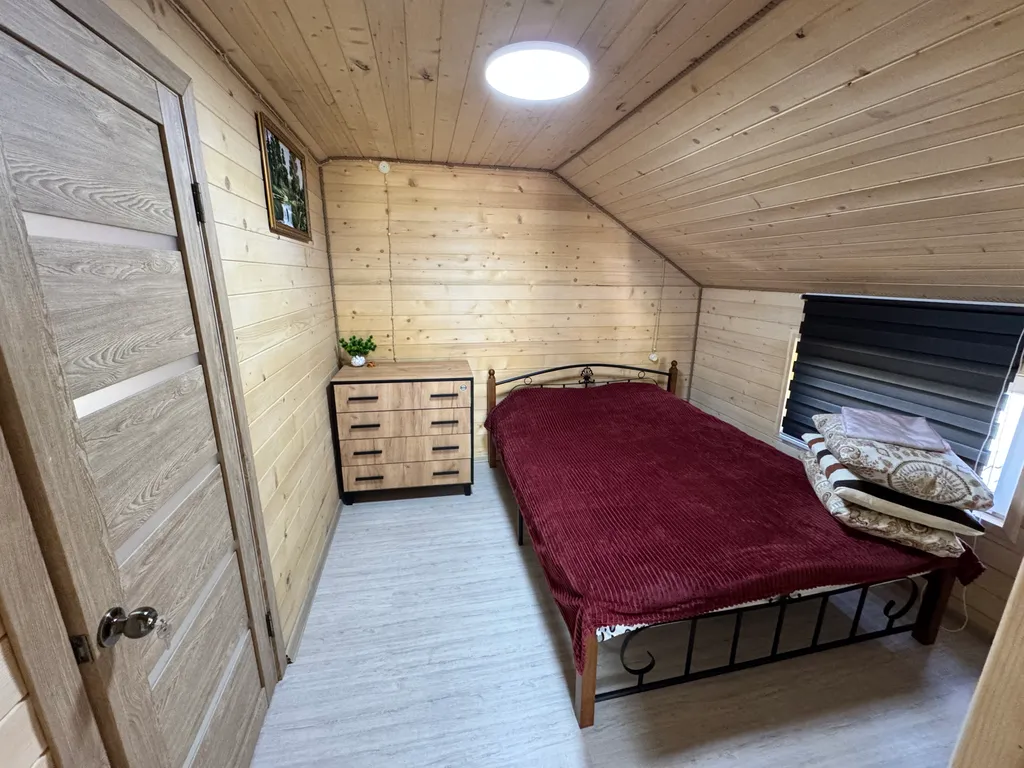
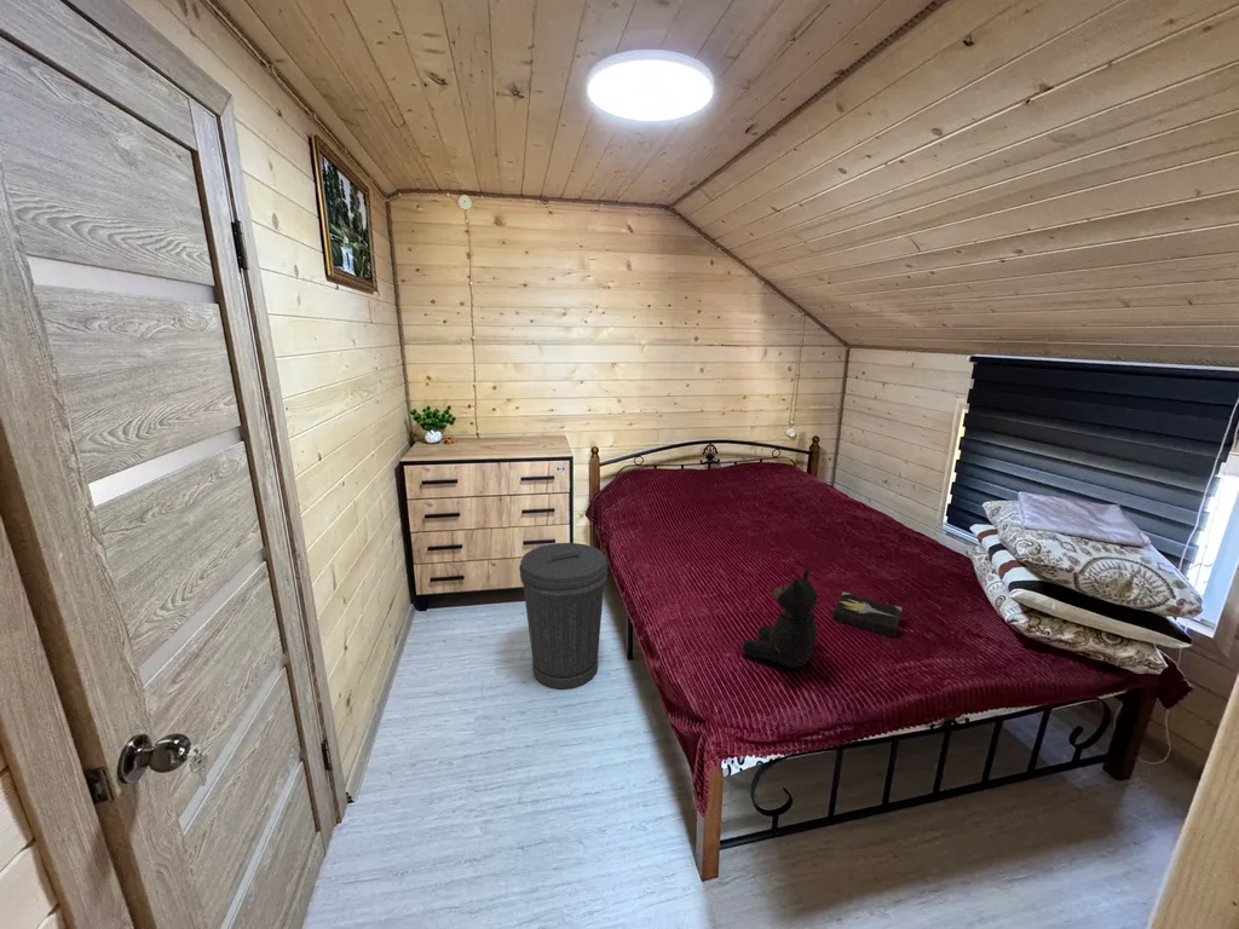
+ trash can [518,542,609,689]
+ hardback book [831,590,907,639]
+ teddy bear [740,567,819,669]
